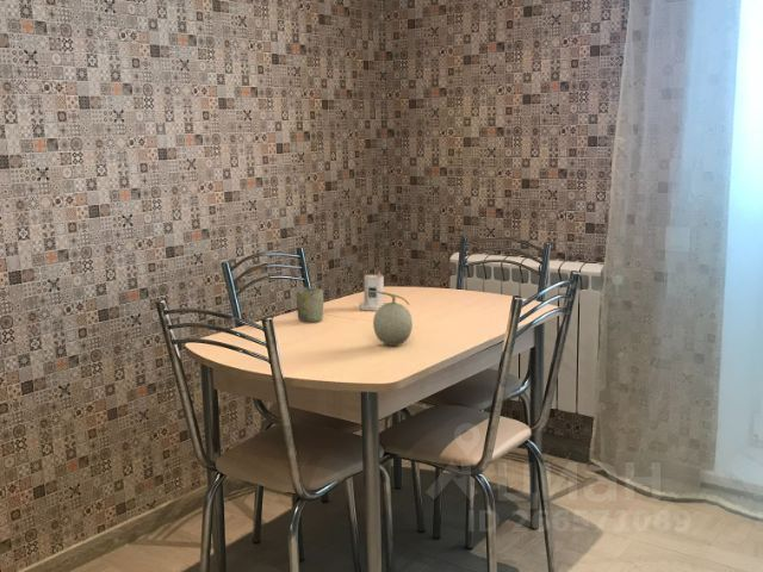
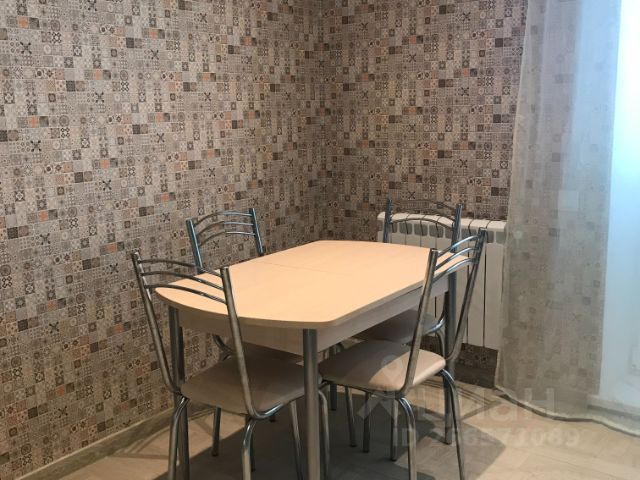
- cup [296,286,324,323]
- candle [358,271,387,312]
- fruit [370,291,414,347]
